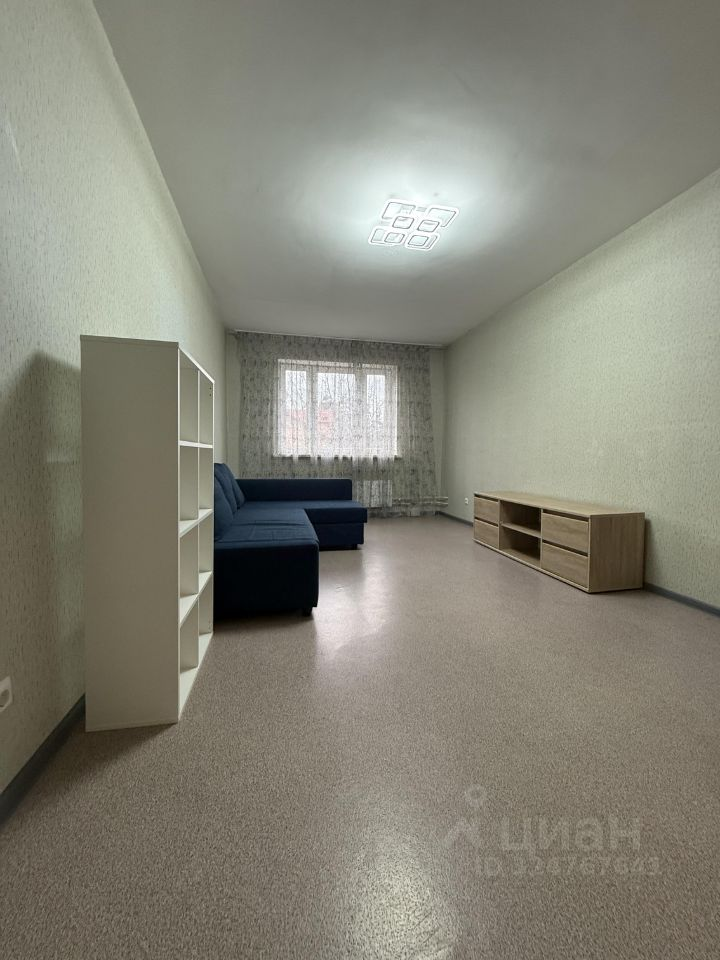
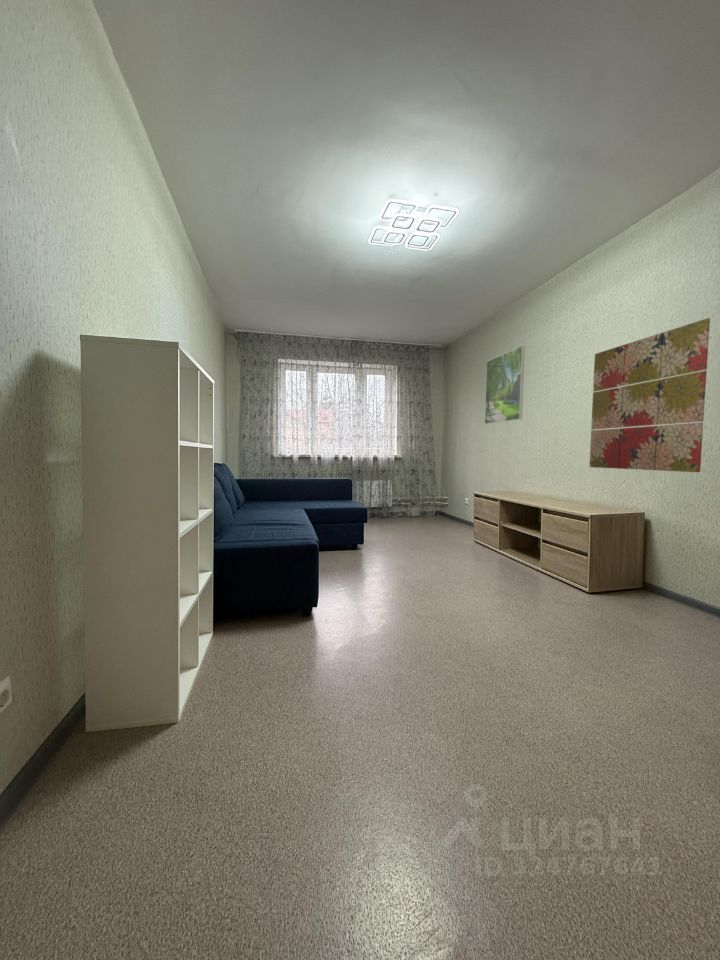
+ wall art [588,317,711,473]
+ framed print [484,345,526,425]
